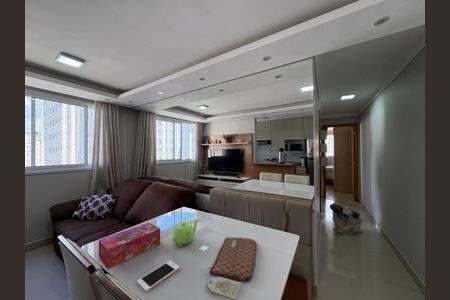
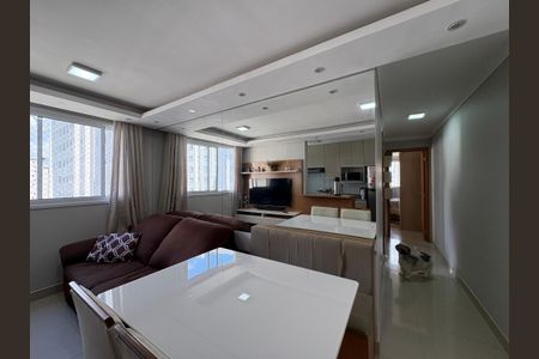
- cell phone [136,260,181,293]
- tissue box [98,222,161,270]
- placemat [200,236,258,300]
- teapot [171,219,199,248]
